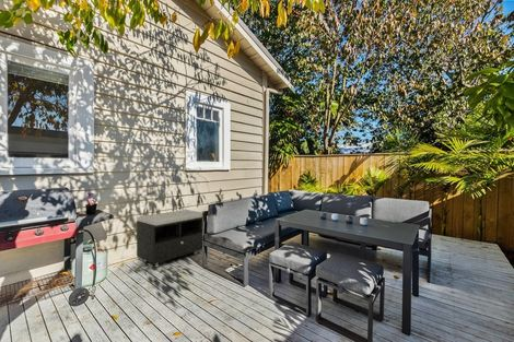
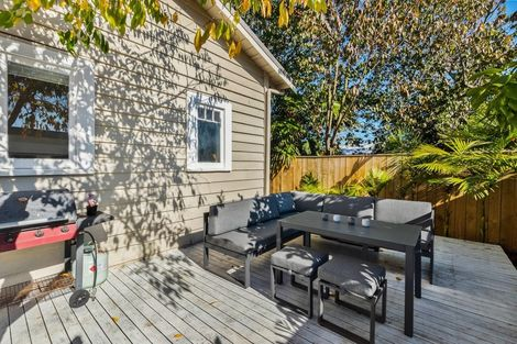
- storage bench [136,209,203,268]
